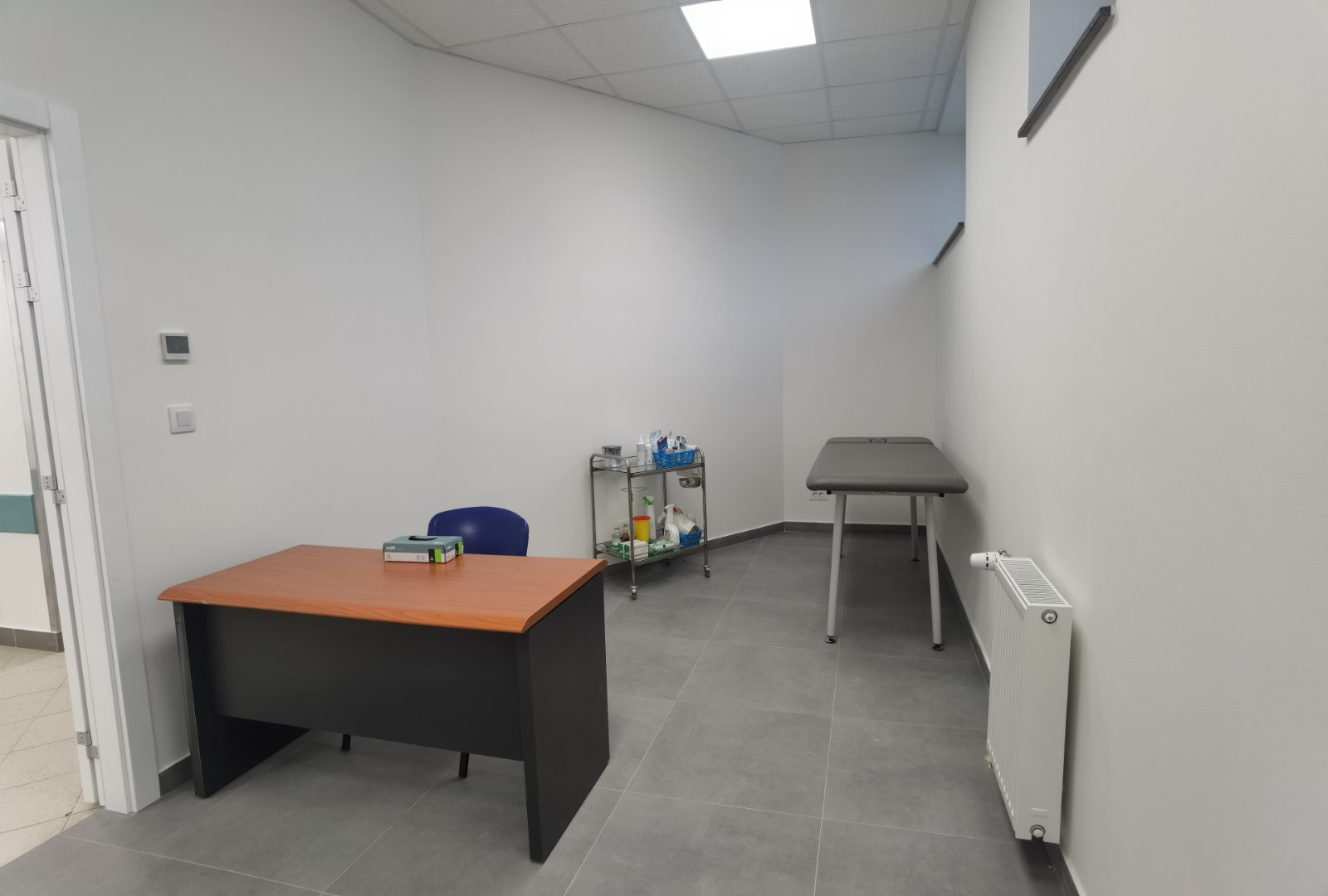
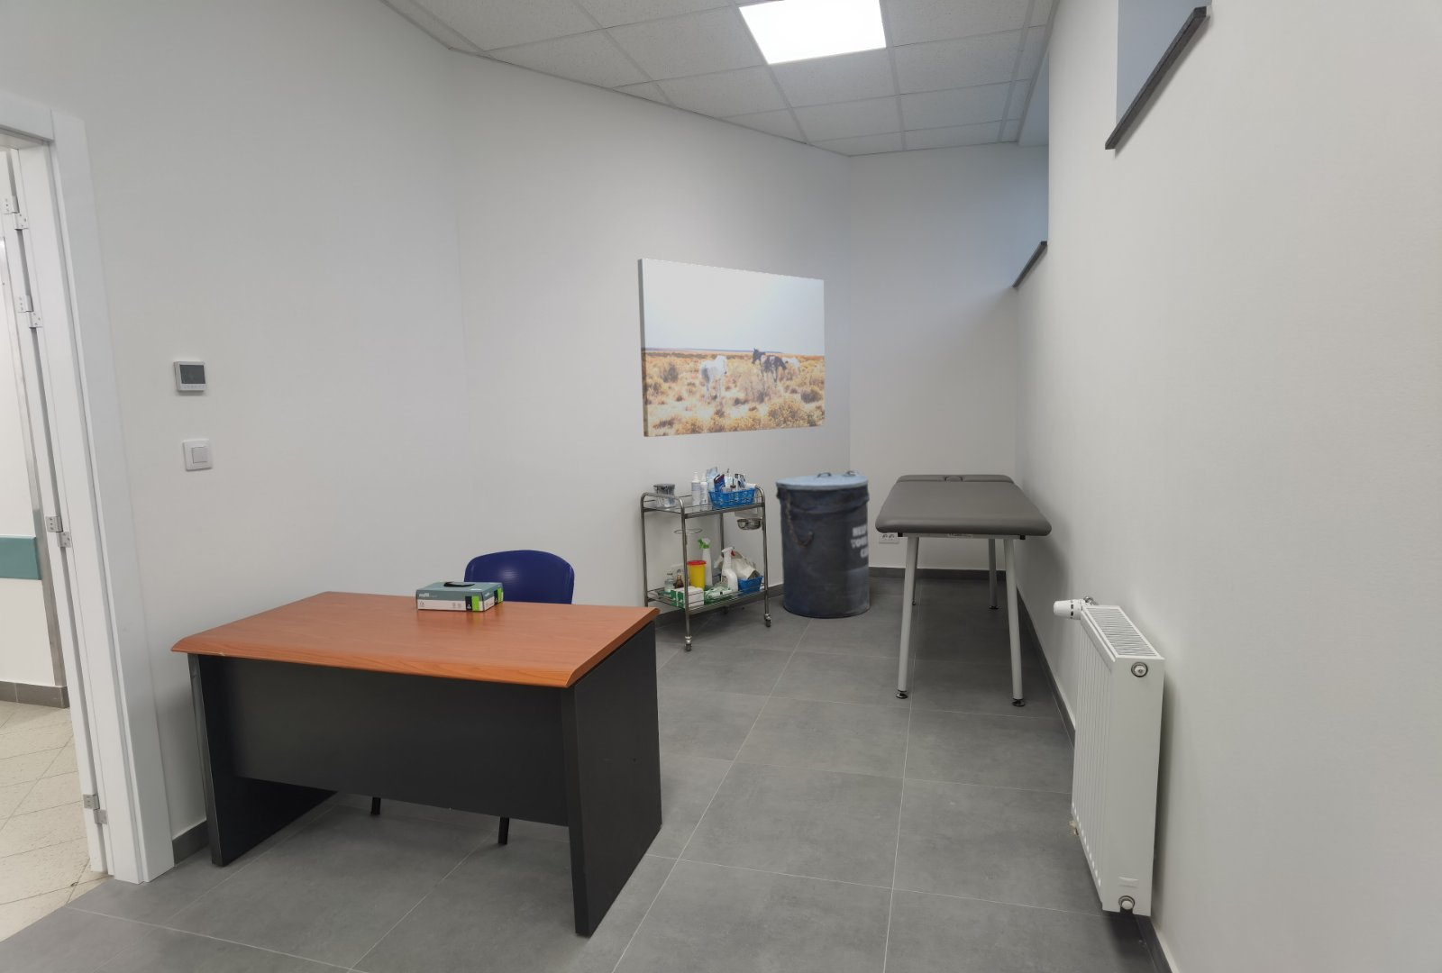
+ trash can [774,469,871,619]
+ wall art [636,257,825,438]
